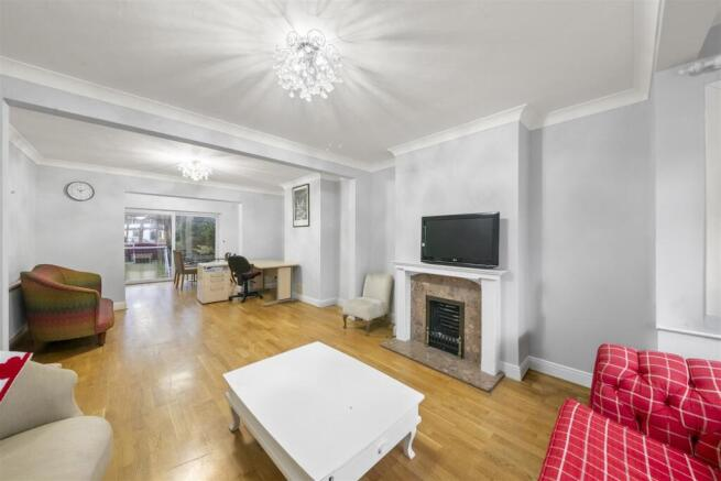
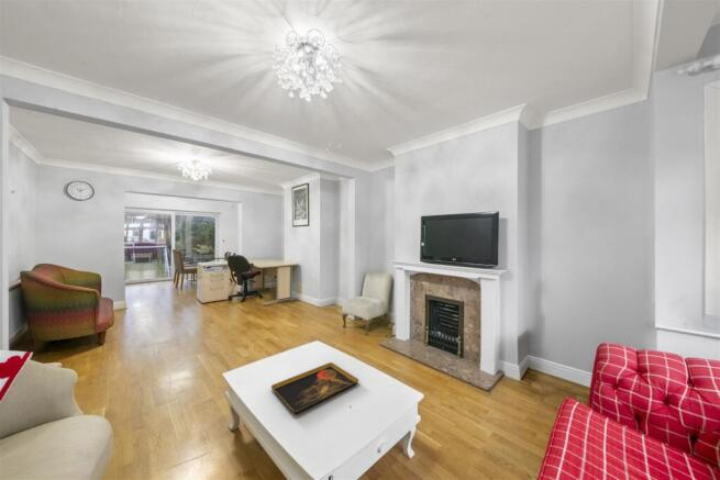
+ decorative tray [270,361,359,415]
